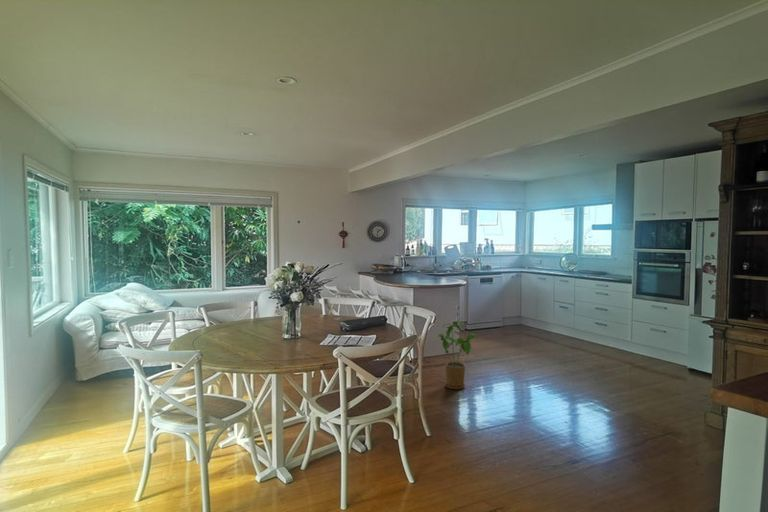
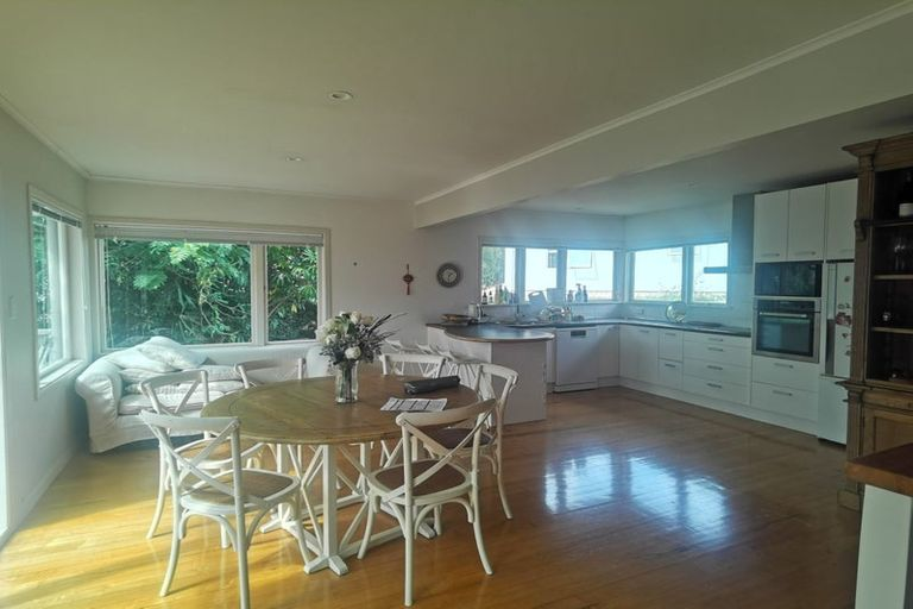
- house plant [437,320,479,390]
